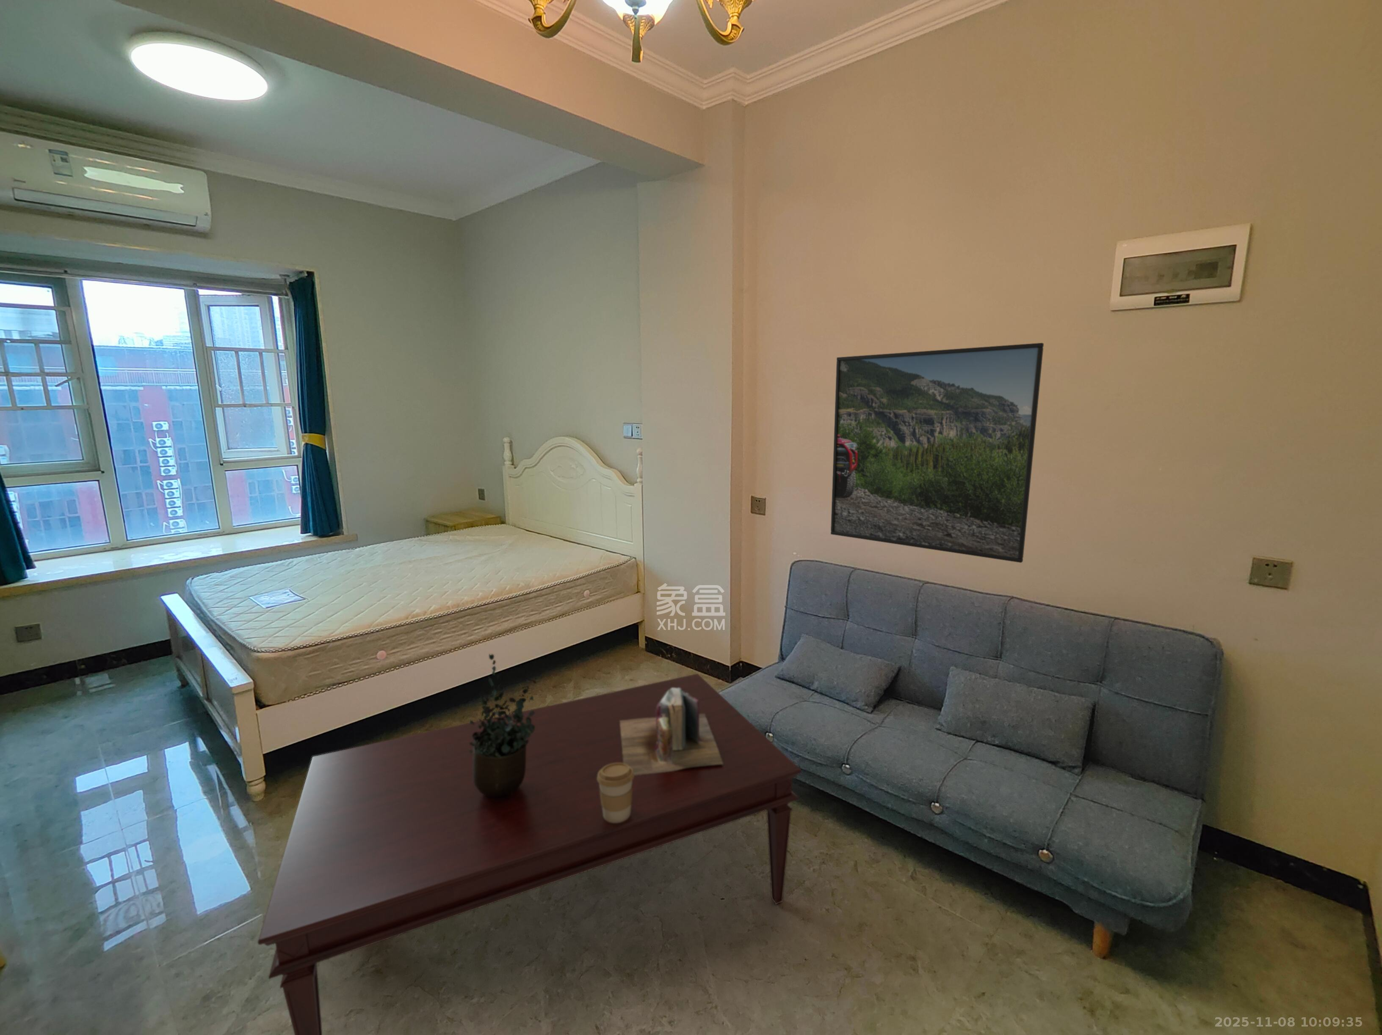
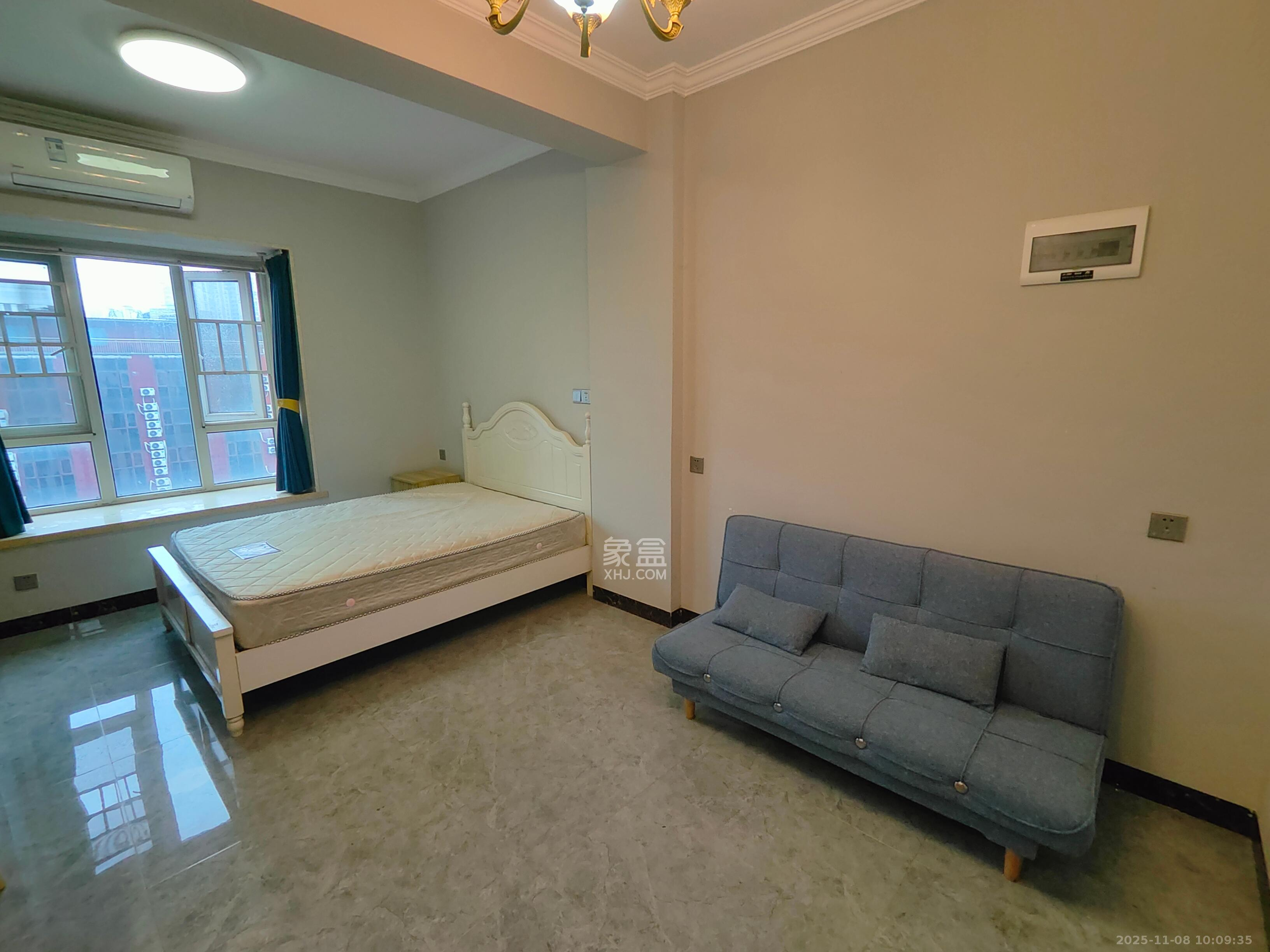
- coffee cup [597,763,633,823]
- coffee table [258,673,802,1035]
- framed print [830,342,1045,563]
- books [620,687,724,775]
- potted plant [469,653,536,799]
